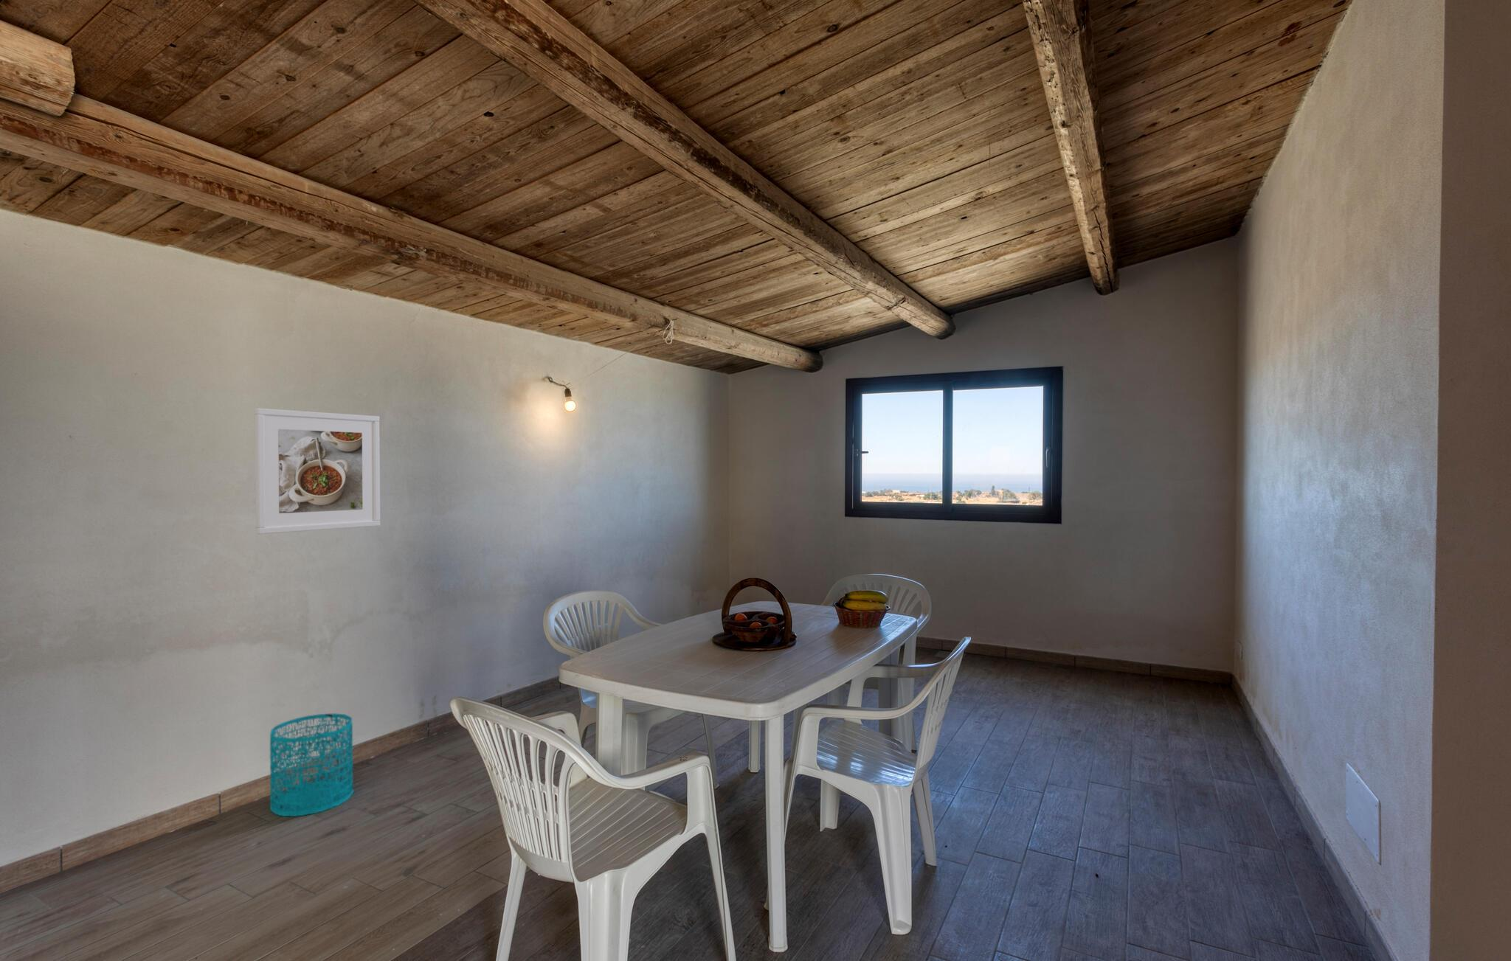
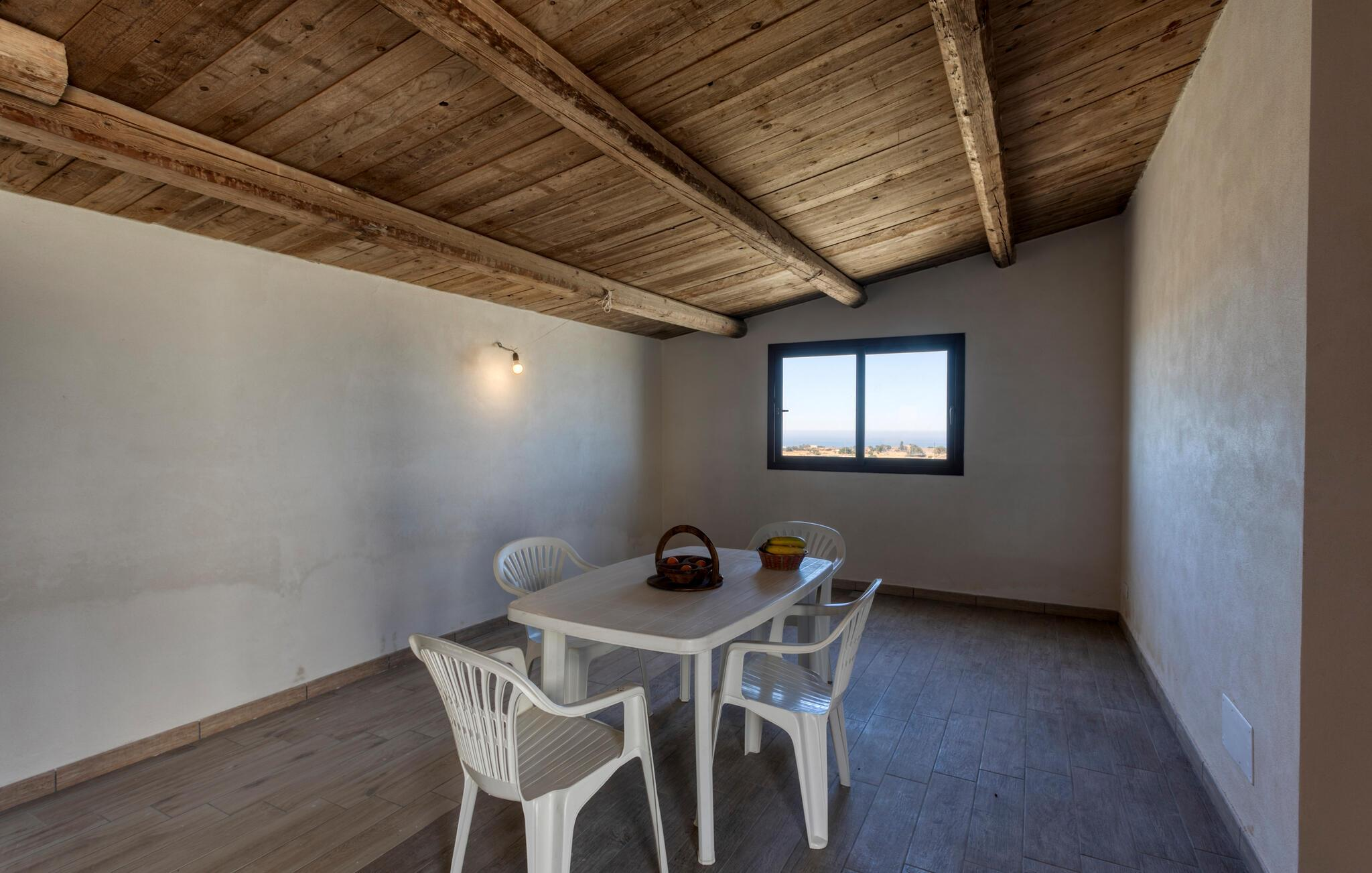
- wastebasket [270,712,355,817]
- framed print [254,407,381,535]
